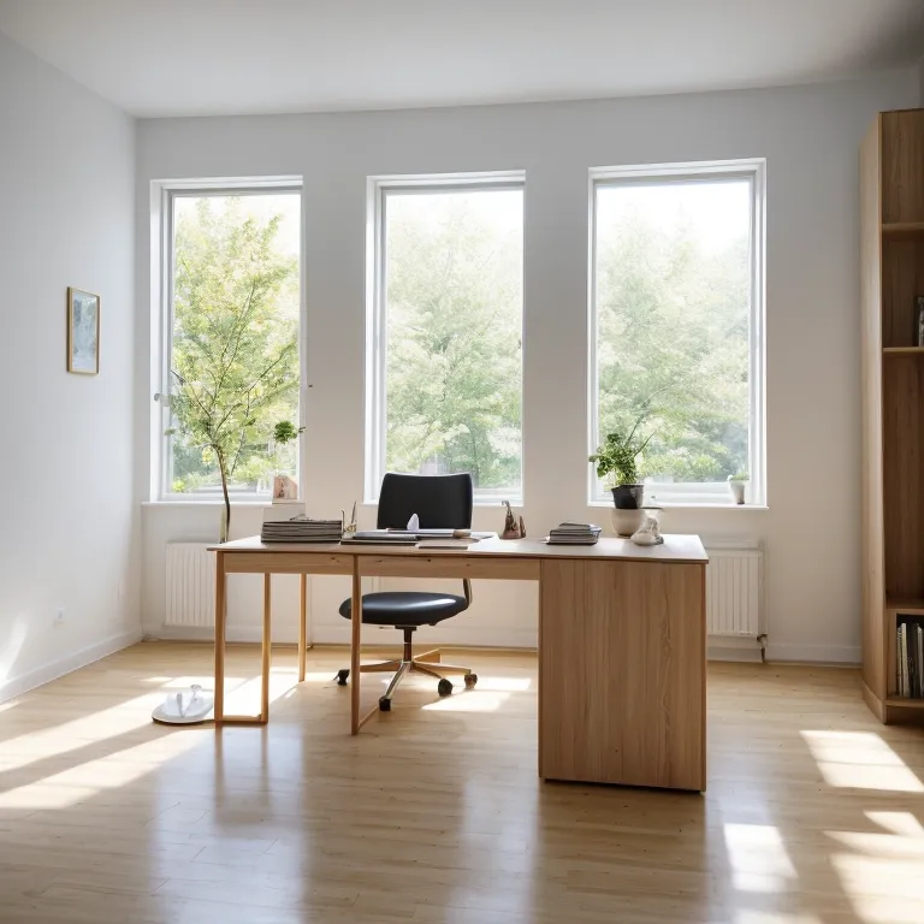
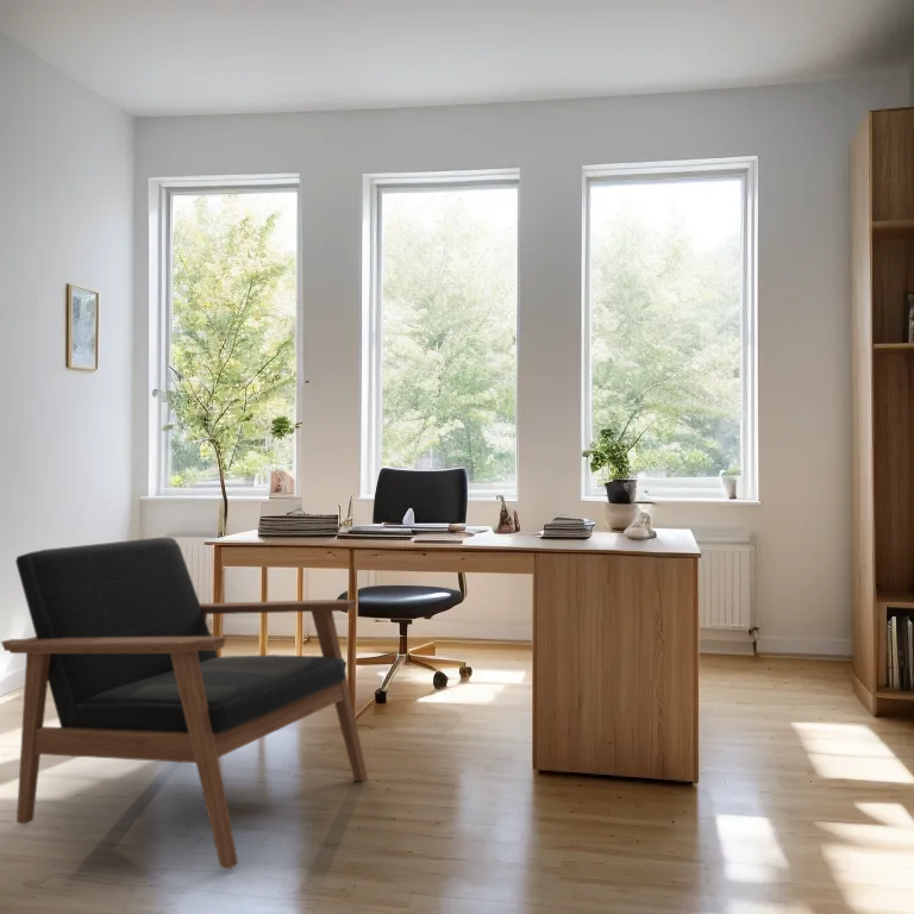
+ armchair [0,537,369,870]
